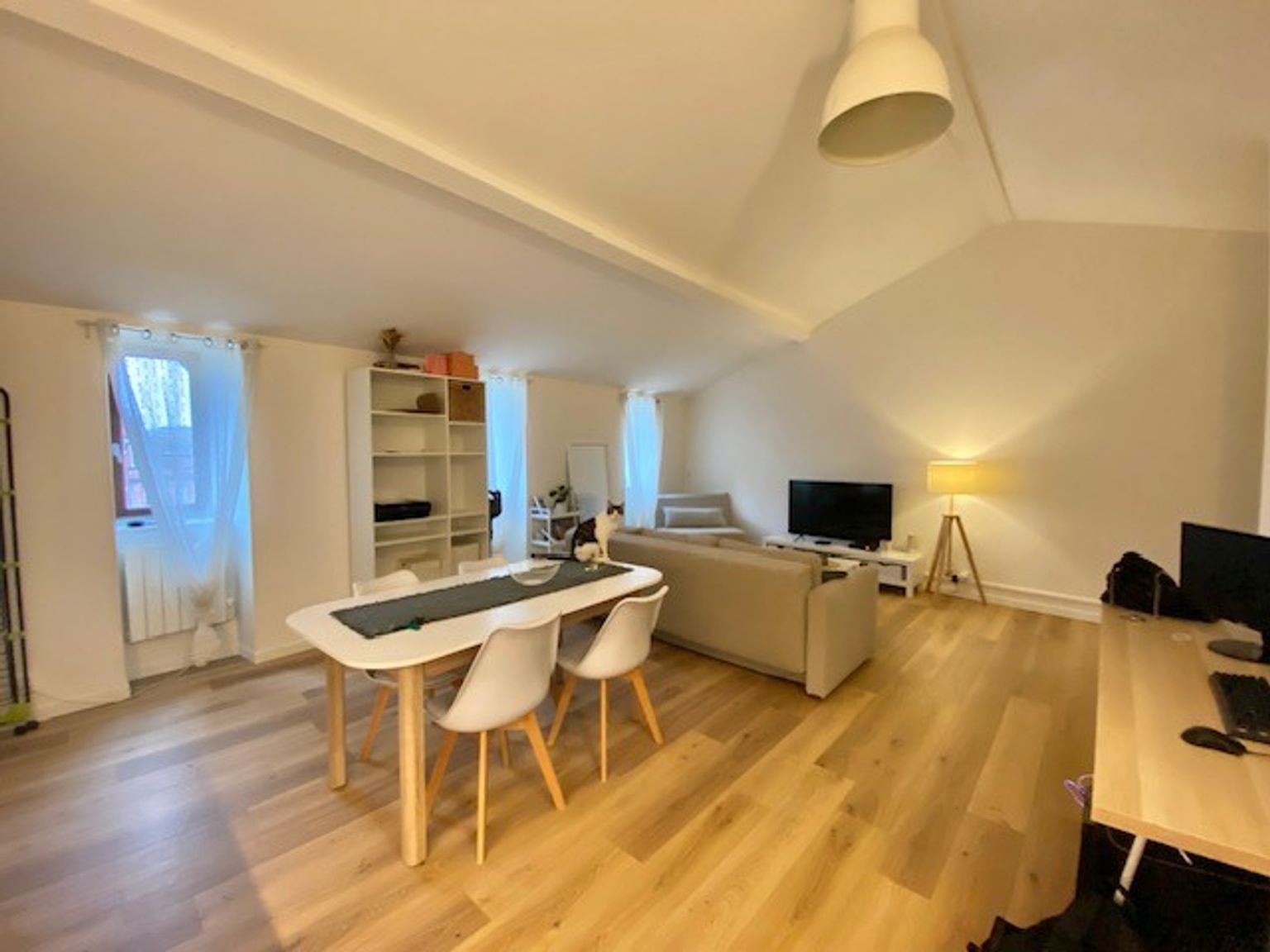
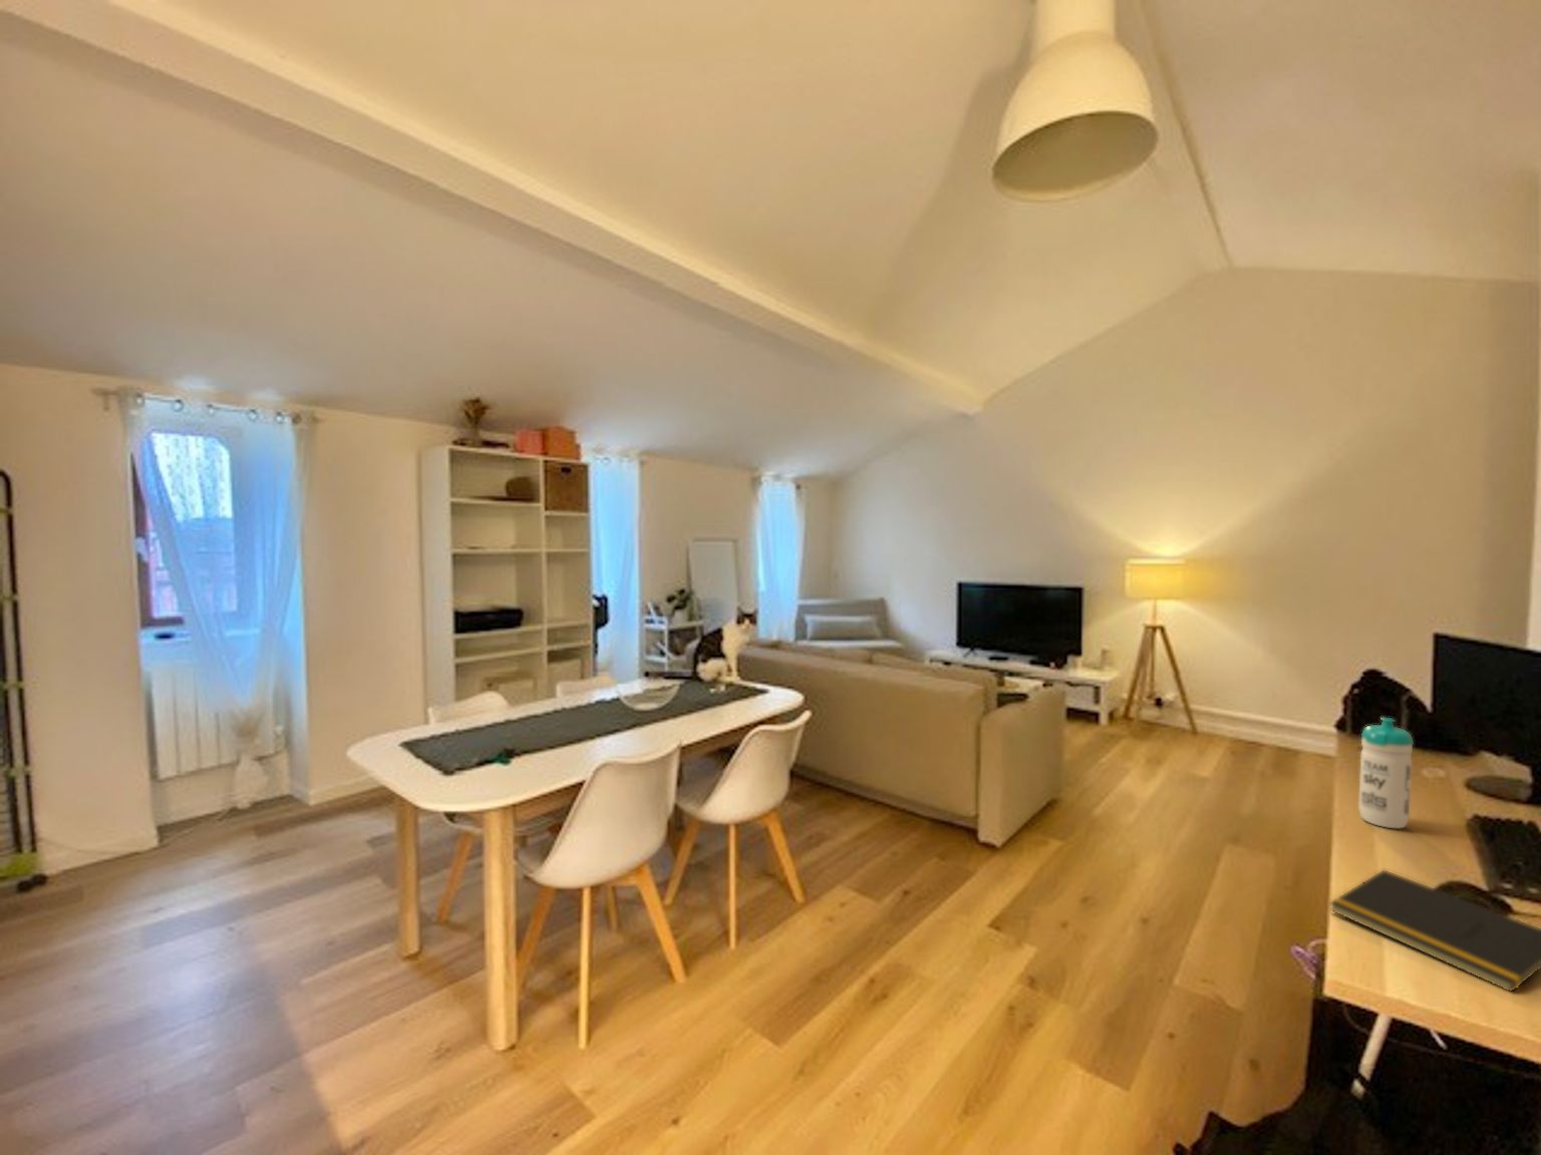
+ water bottle [1358,717,1415,829]
+ notepad [1329,869,1541,992]
